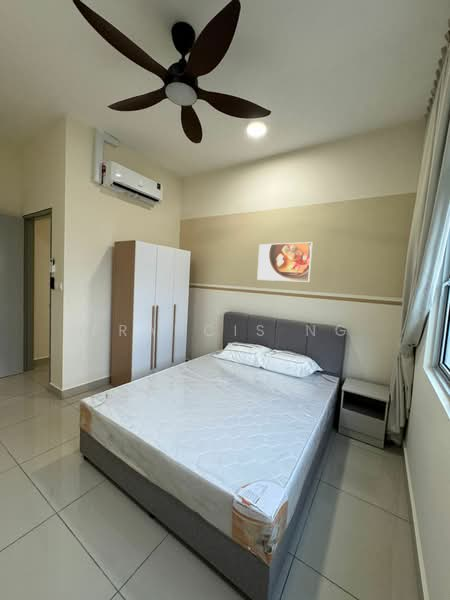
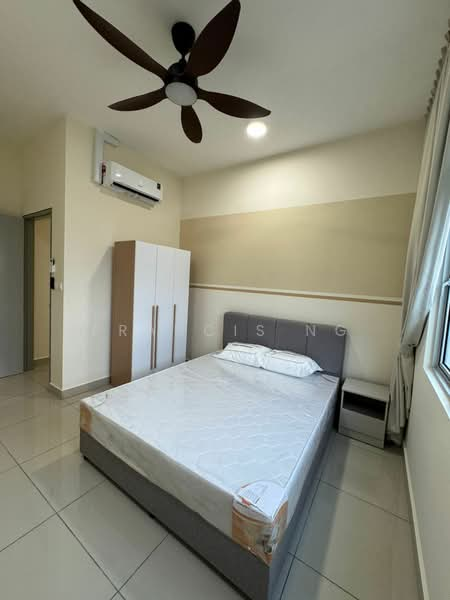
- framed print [256,241,313,283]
